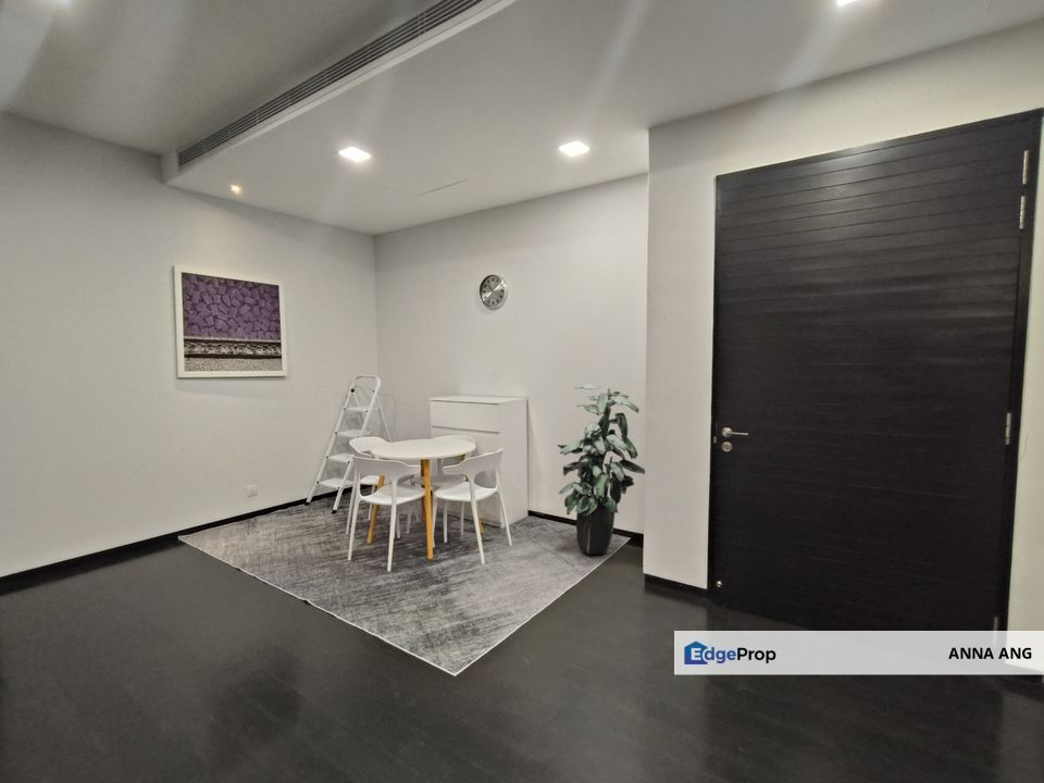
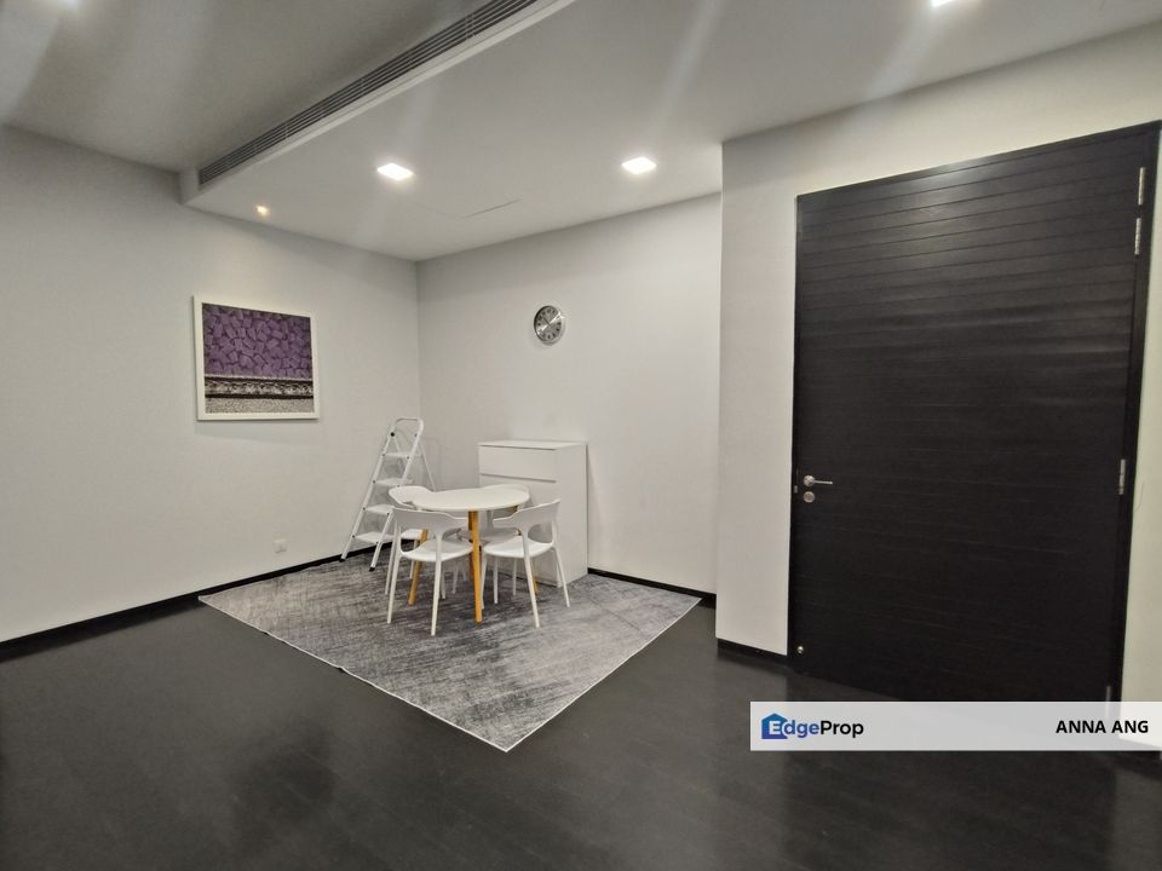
- indoor plant [557,384,646,556]
